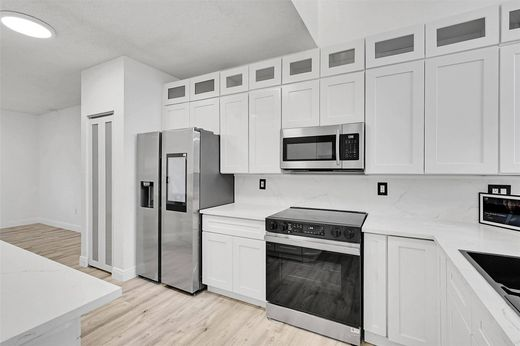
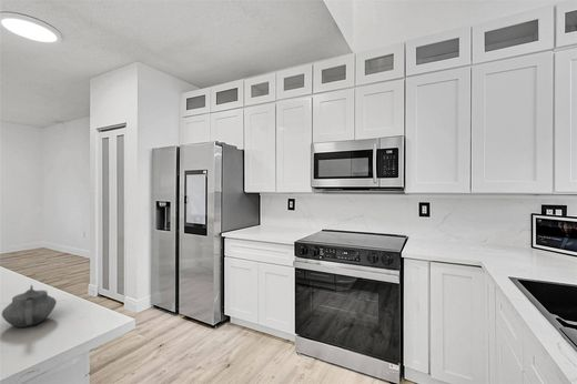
+ teapot [1,284,58,329]
